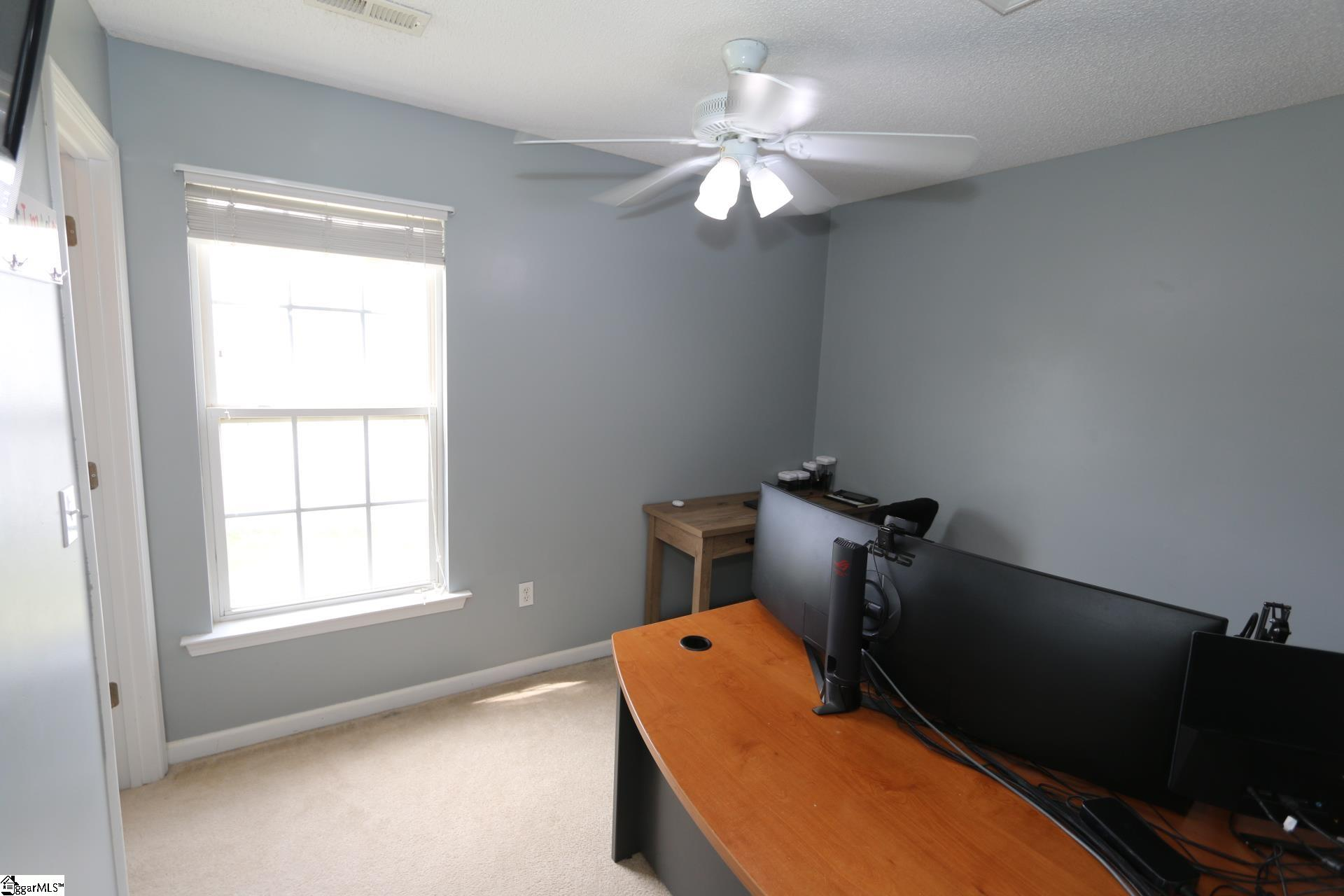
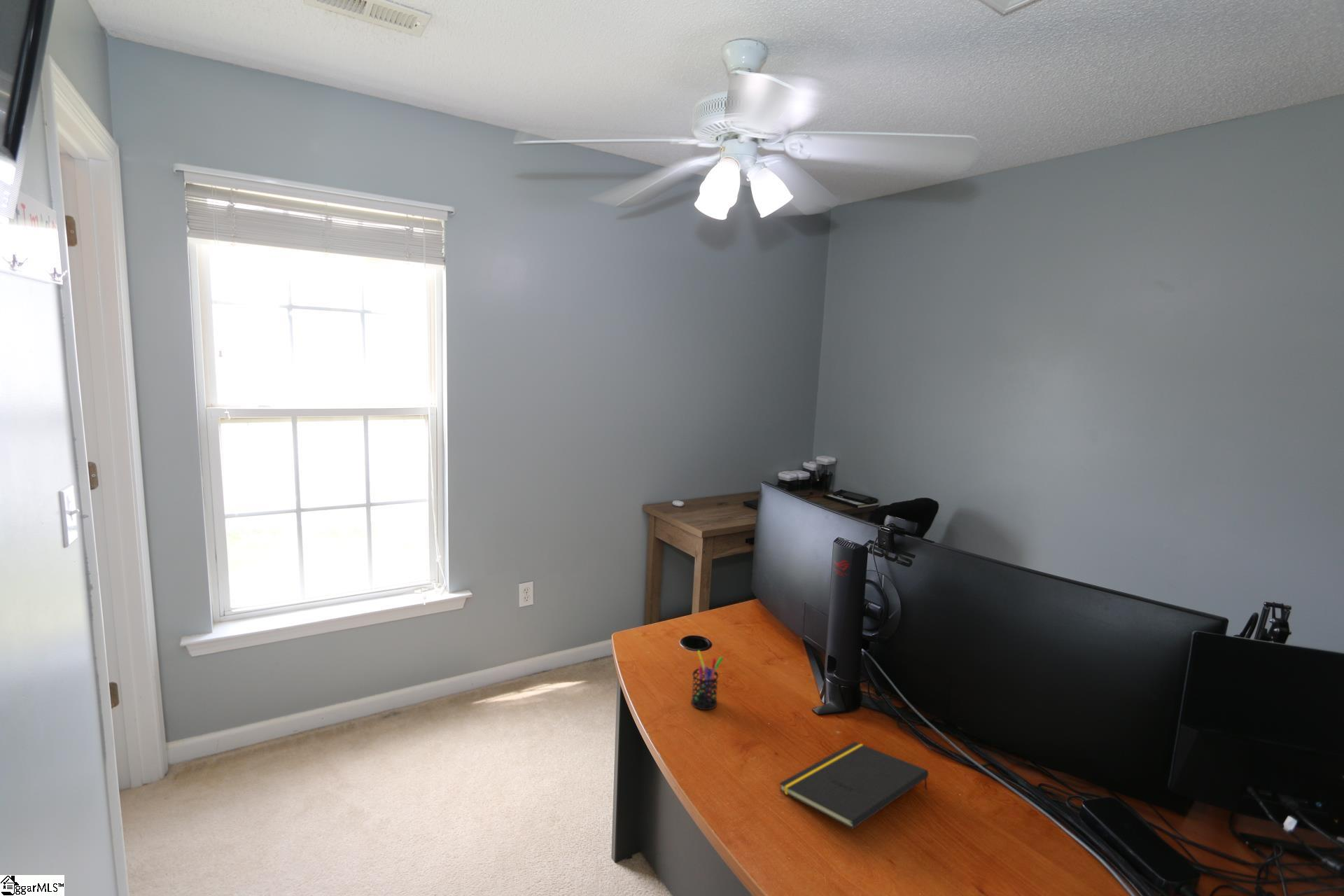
+ pen holder [690,650,724,710]
+ notepad [778,741,929,830]
